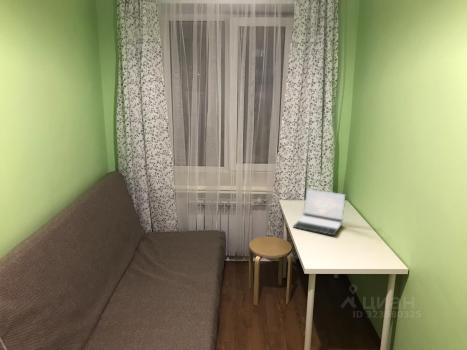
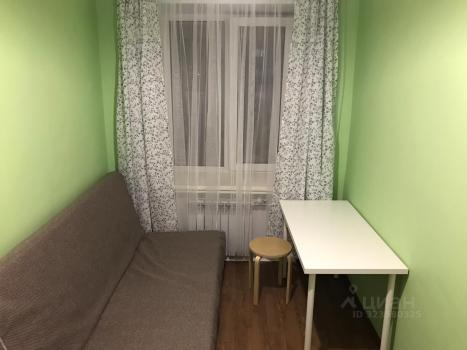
- laptop [292,188,347,237]
